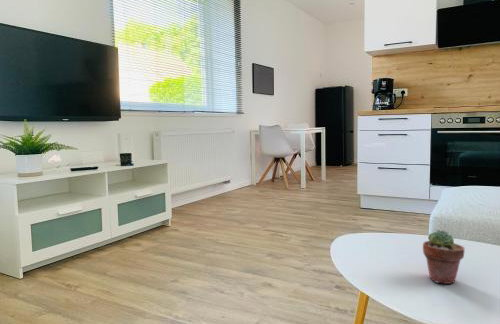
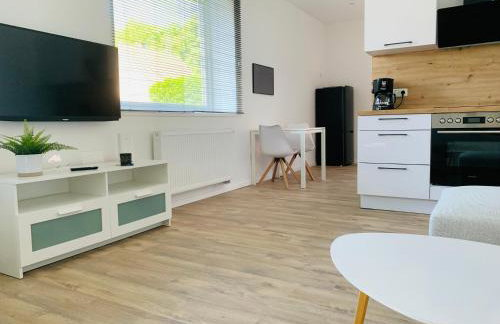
- potted succulent [422,229,465,285]
